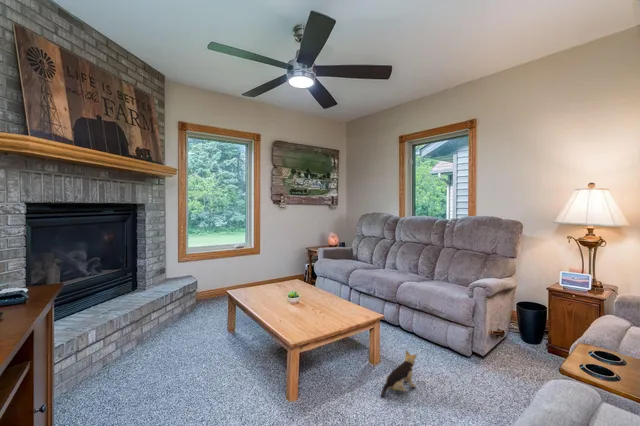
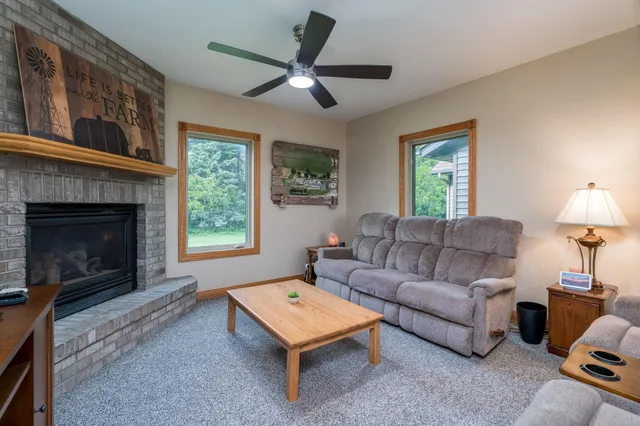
- plush toy [380,350,418,398]
